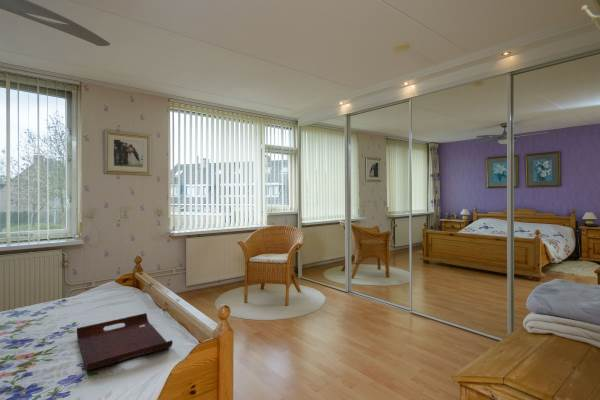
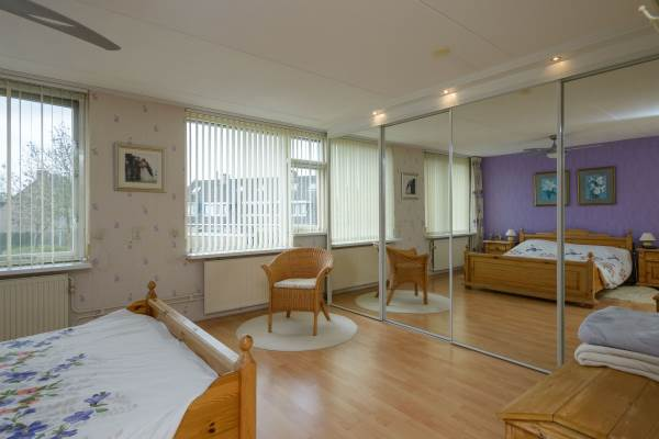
- serving tray [76,312,174,372]
